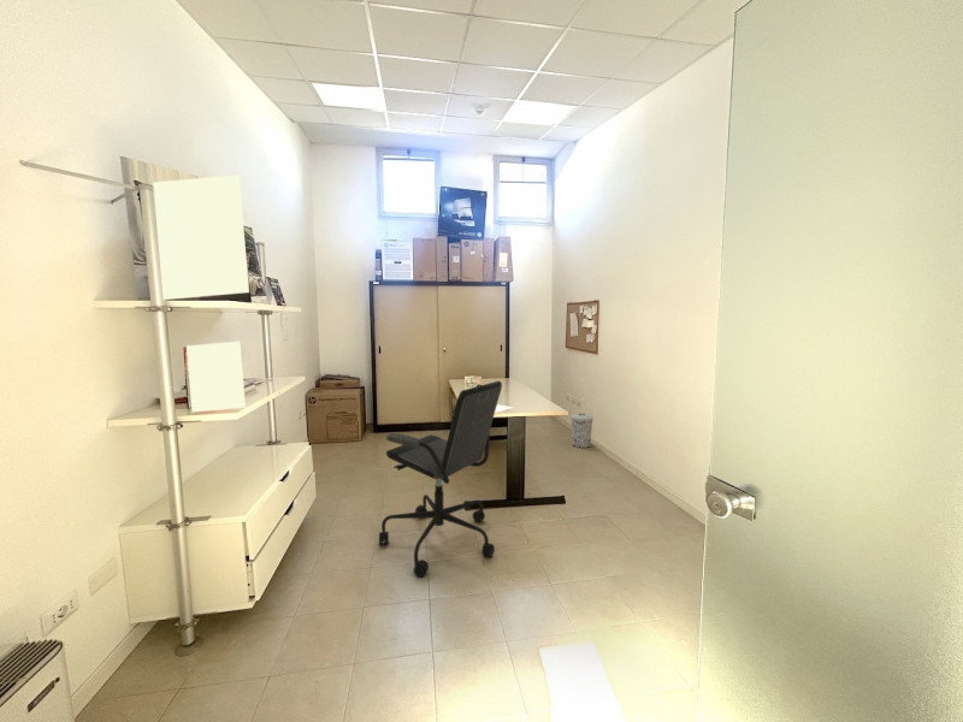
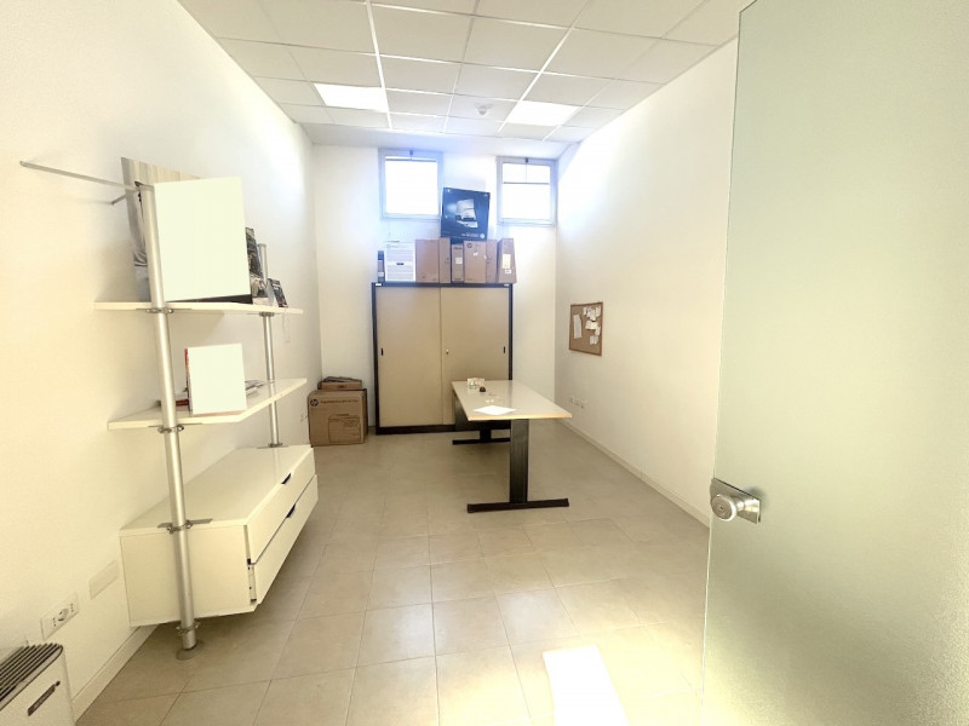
- trash can [569,413,595,449]
- office chair [378,380,503,579]
